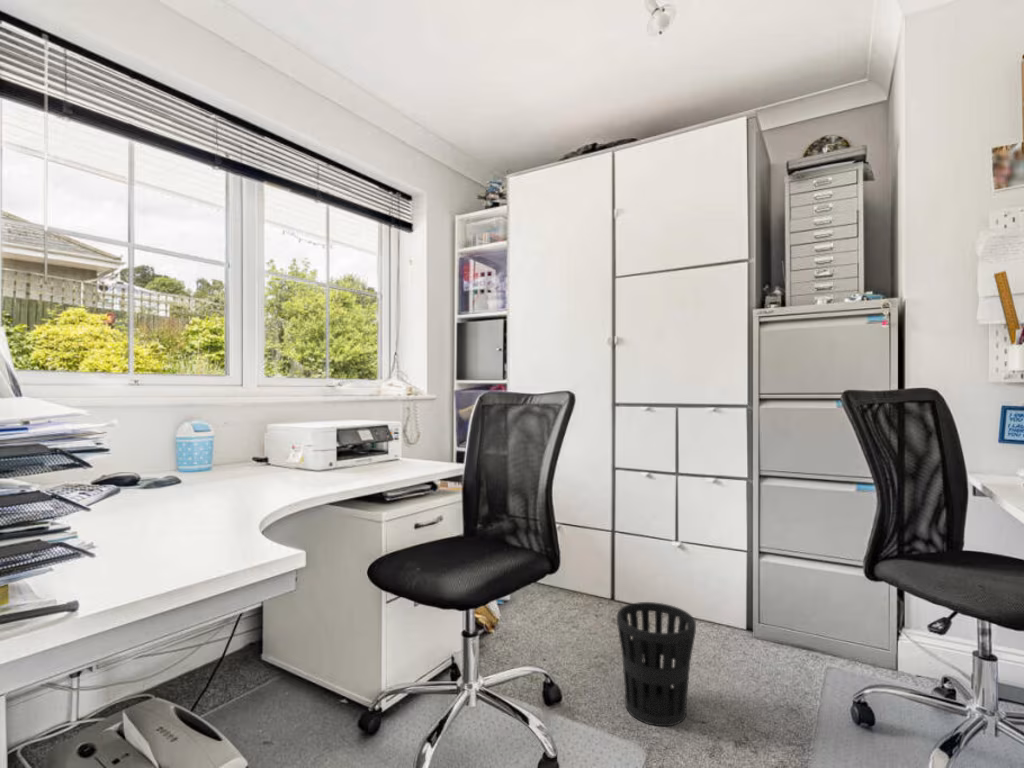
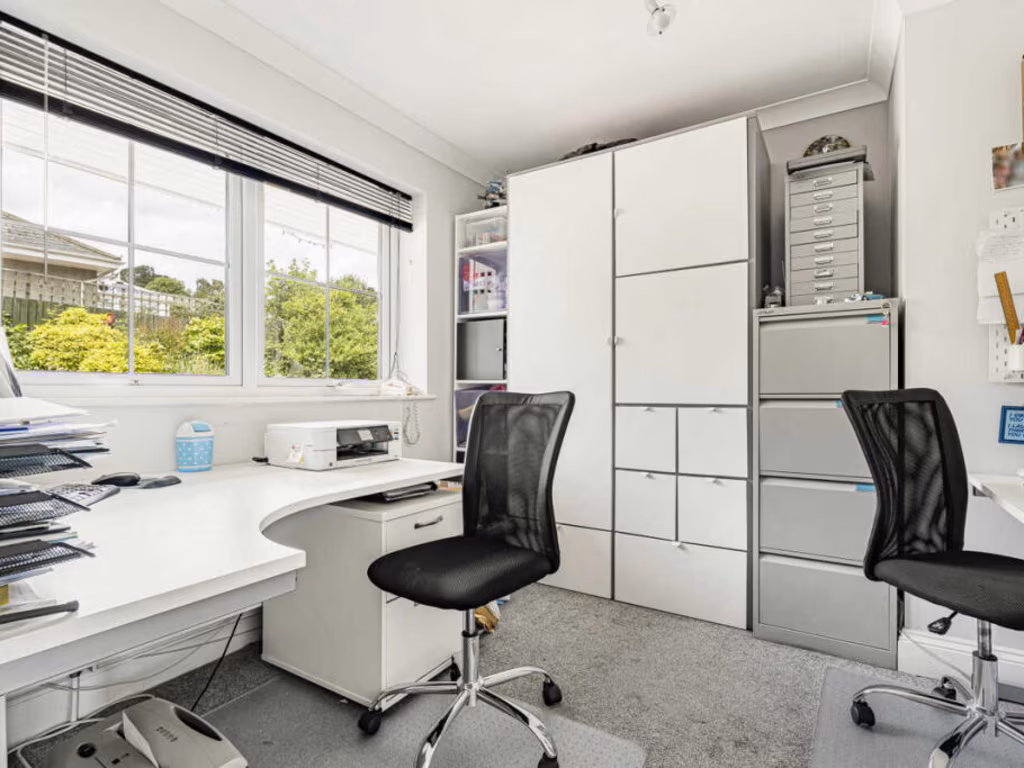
- wastebasket [616,601,697,727]
